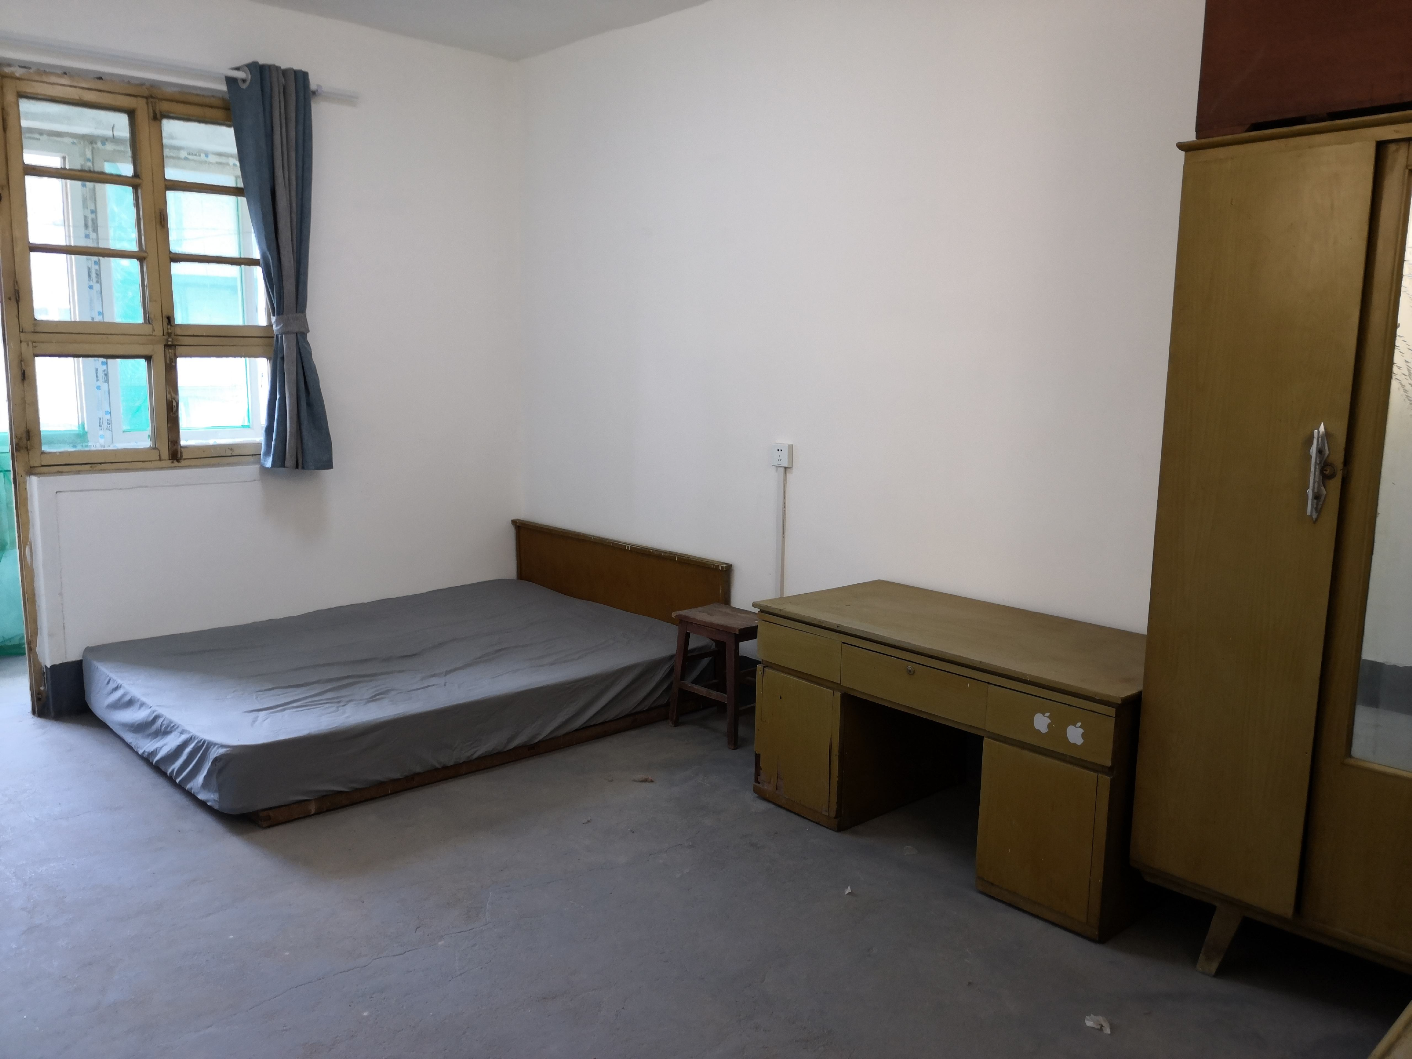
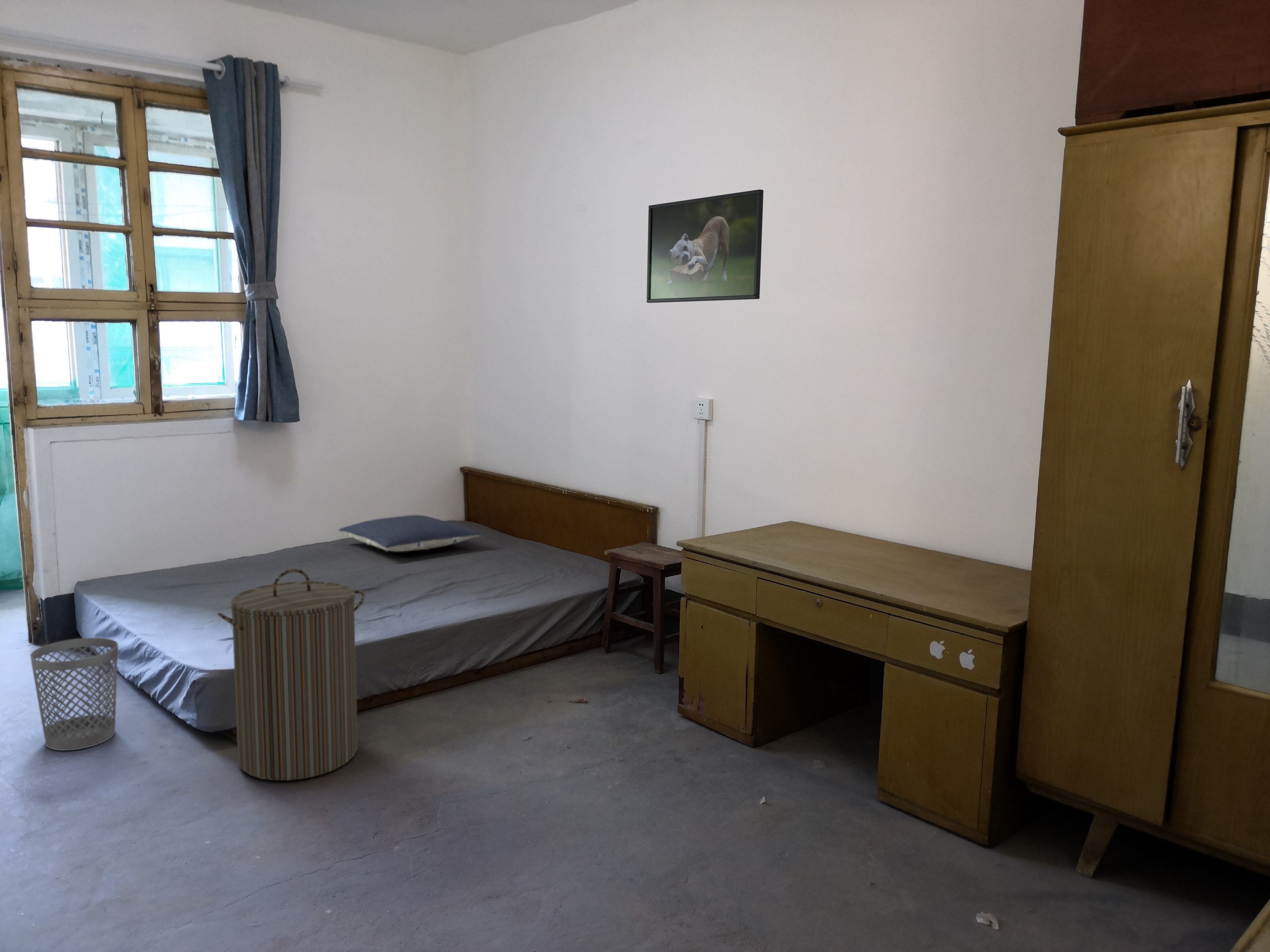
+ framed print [646,189,764,303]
+ pillow [338,515,481,552]
+ laundry hamper [217,569,365,781]
+ wastebasket [30,637,118,751]
